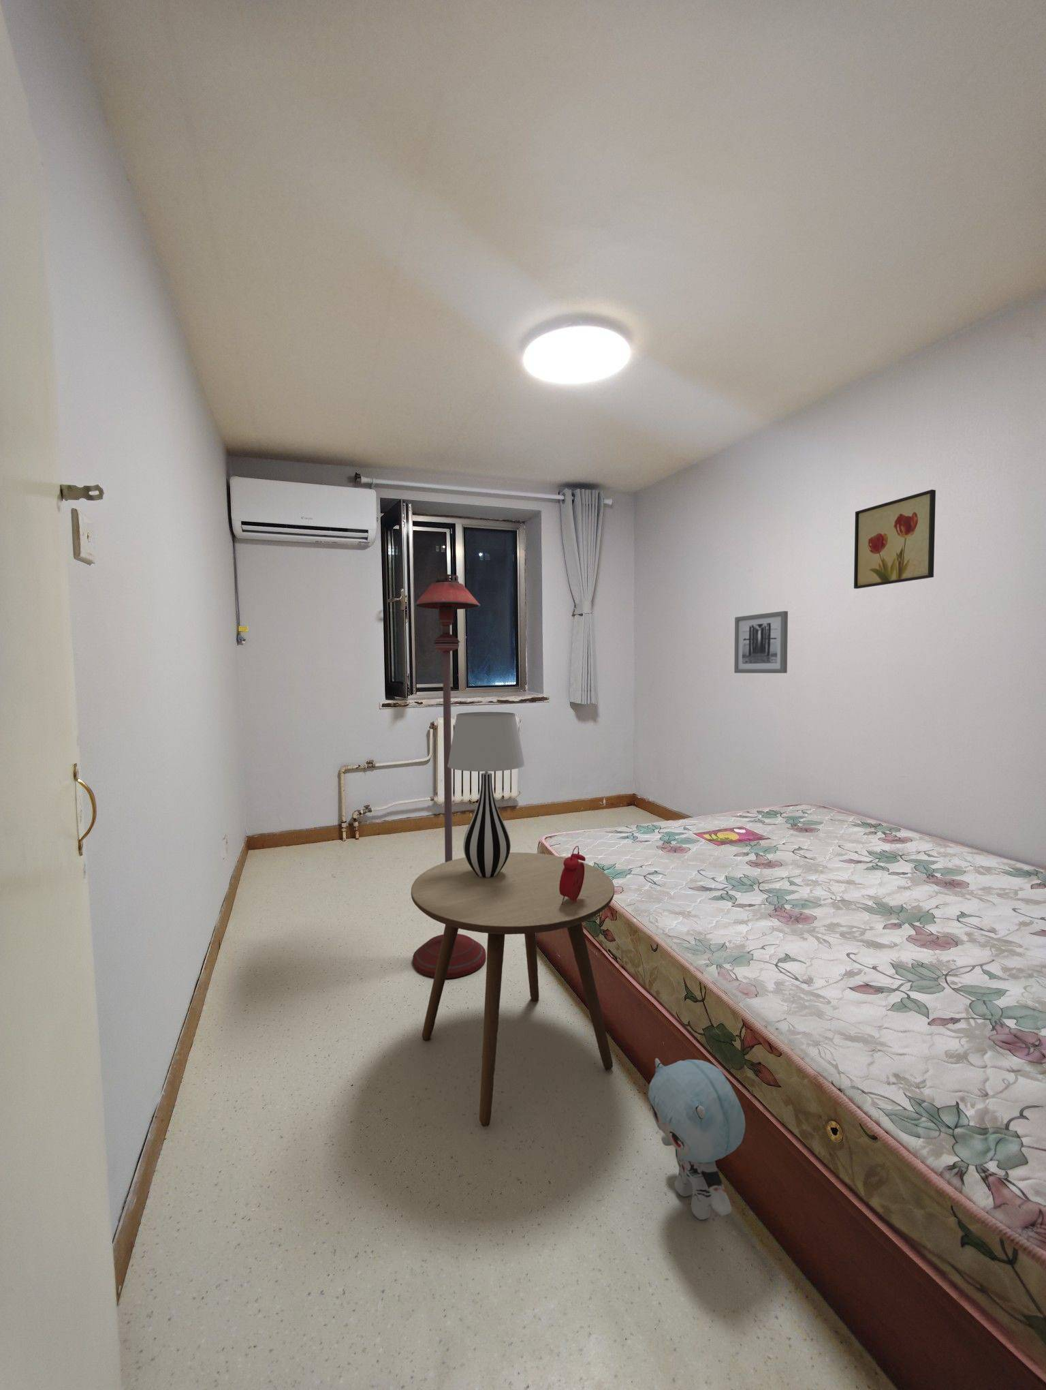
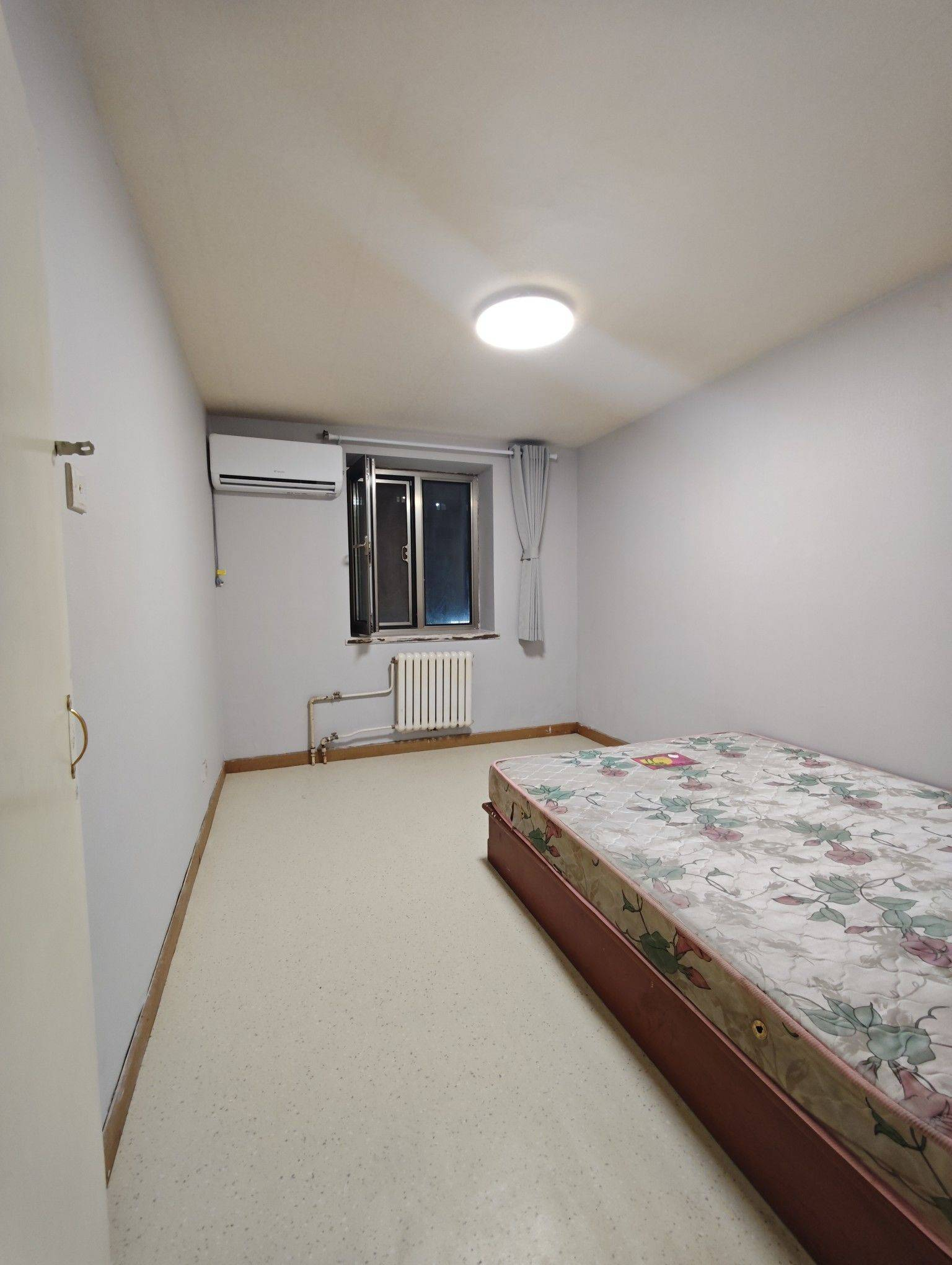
- side table [411,852,615,1127]
- plush toy [647,1057,746,1221]
- wall art [734,611,789,674]
- alarm clock [559,846,587,904]
- floor lamp [412,574,487,979]
- wall art [854,489,936,589]
- table lamp [447,711,525,878]
